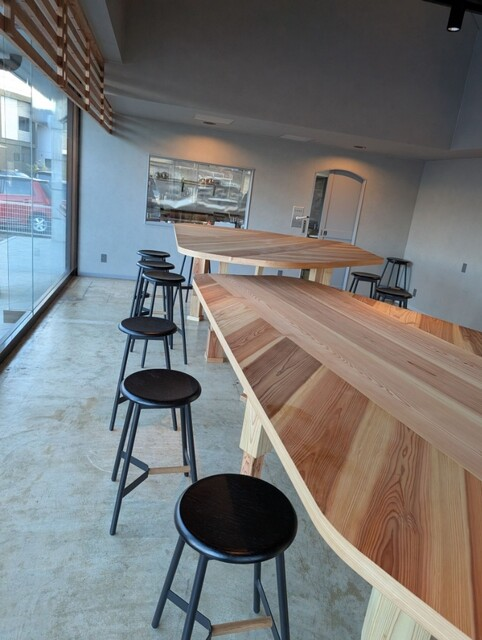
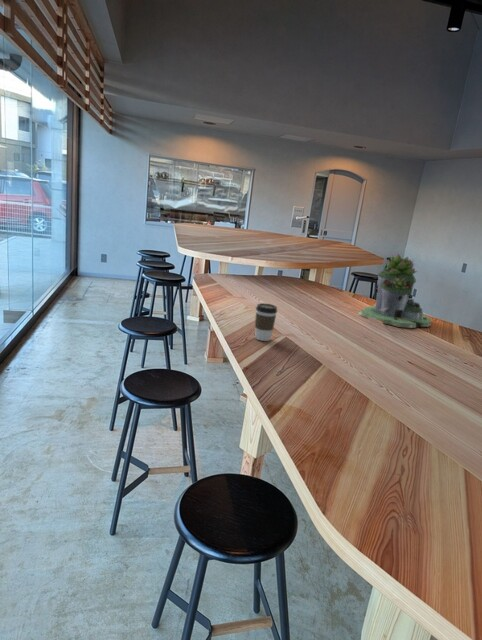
+ succulent planter [358,253,432,329]
+ coffee cup [254,302,278,342]
